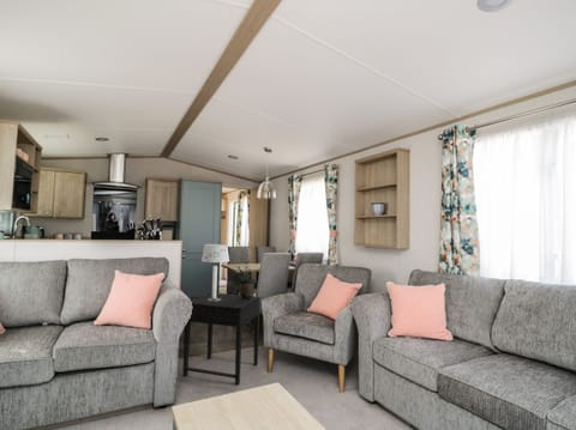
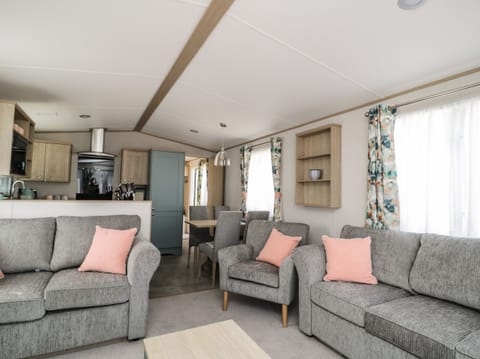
- table lamp [200,243,230,302]
- side table [181,292,262,386]
- potted plant [234,261,256,298]
